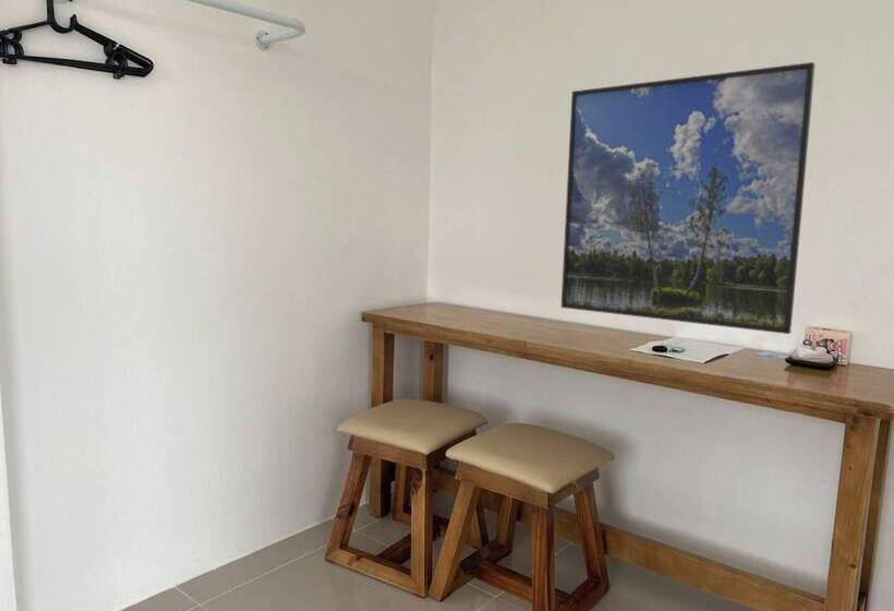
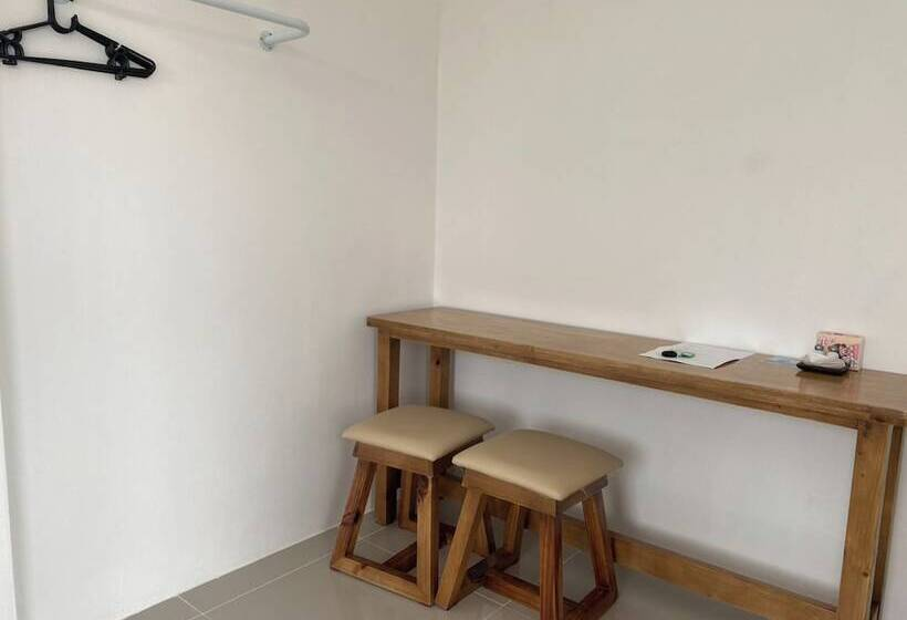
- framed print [560,61,817,335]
